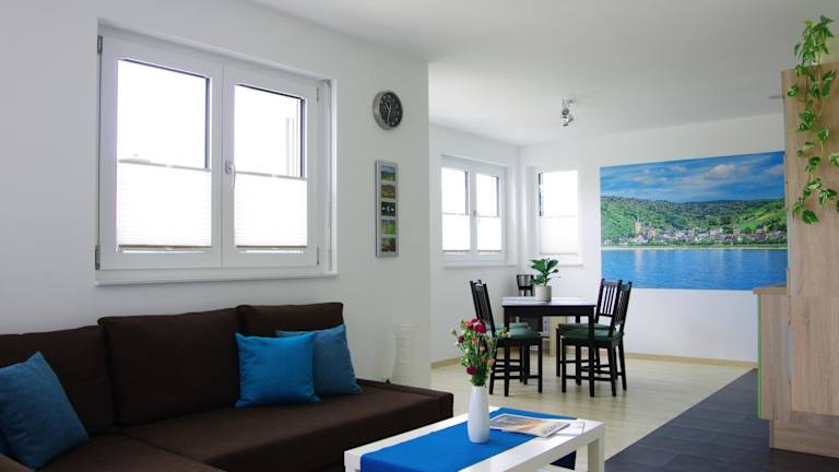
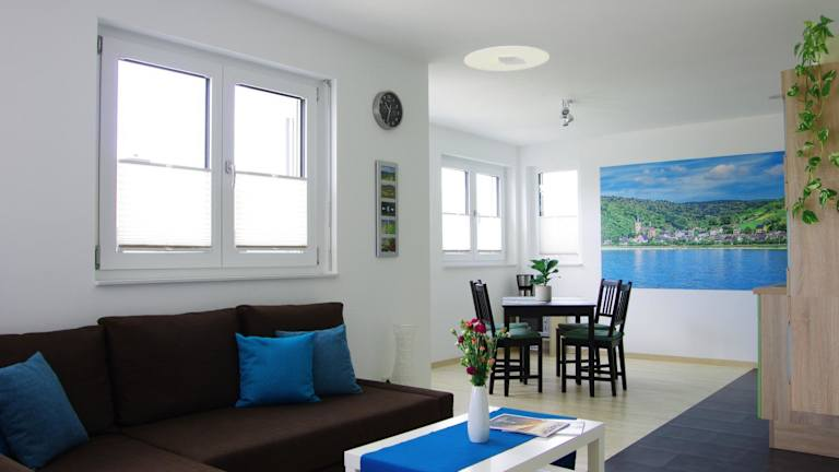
+ ceiling light [463,45,551,72]
